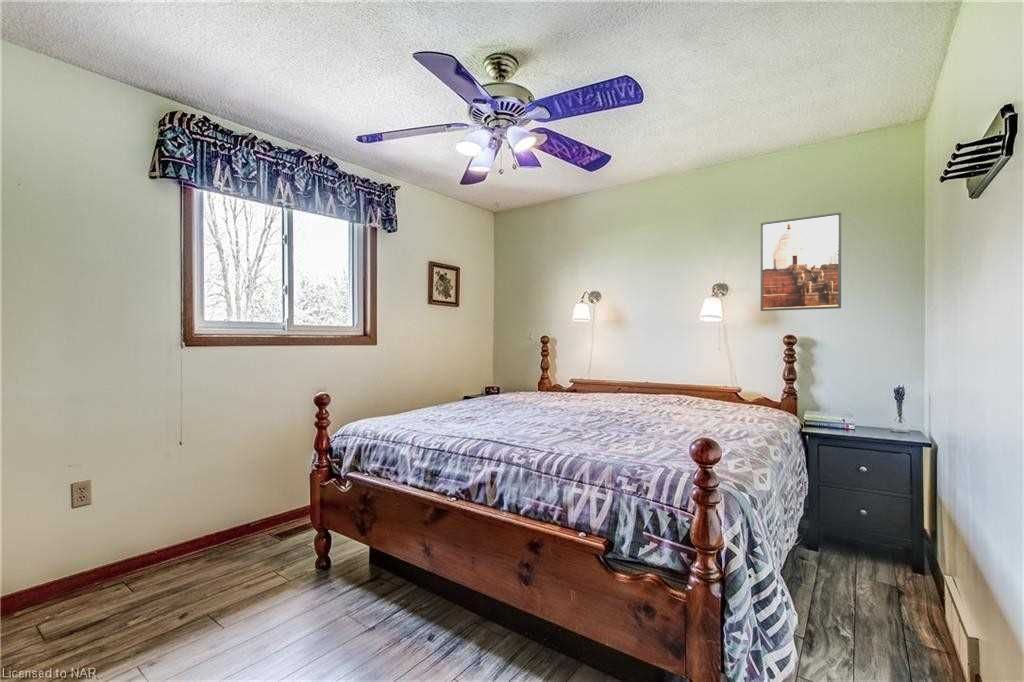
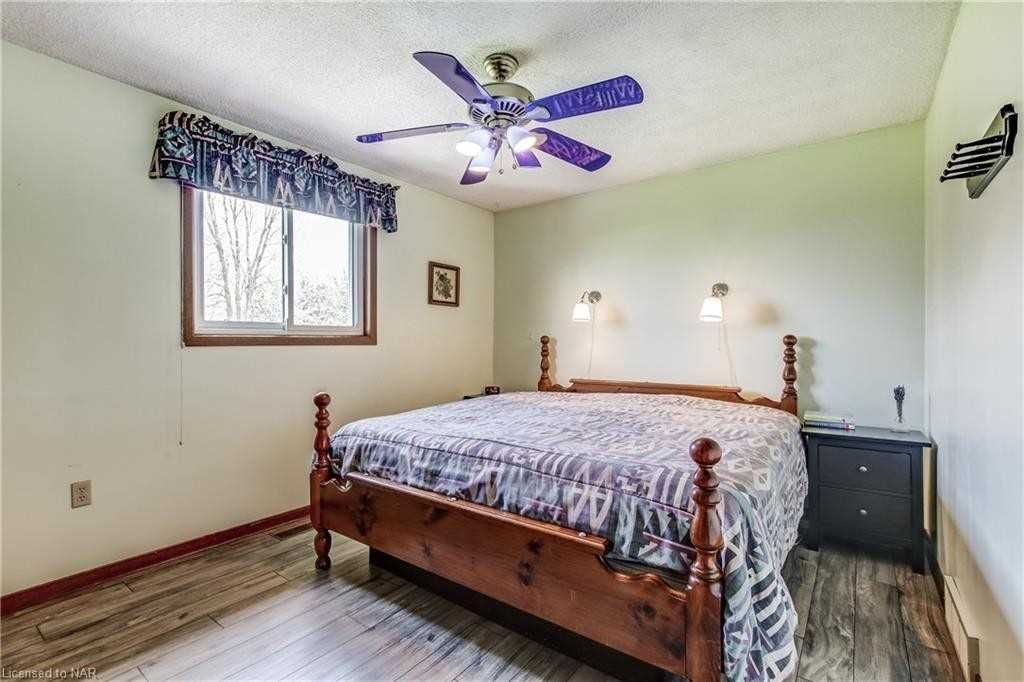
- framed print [760,212,842,312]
